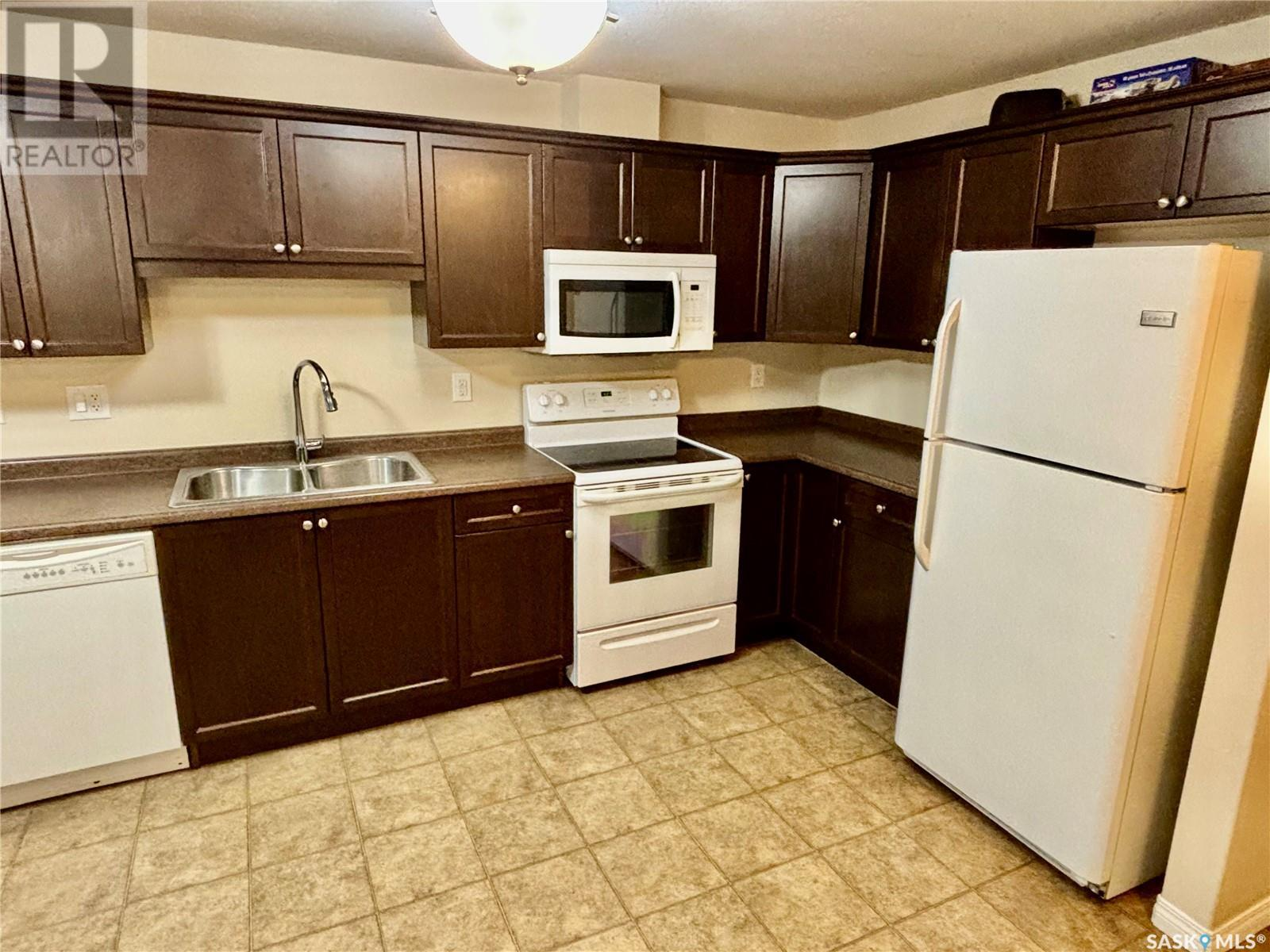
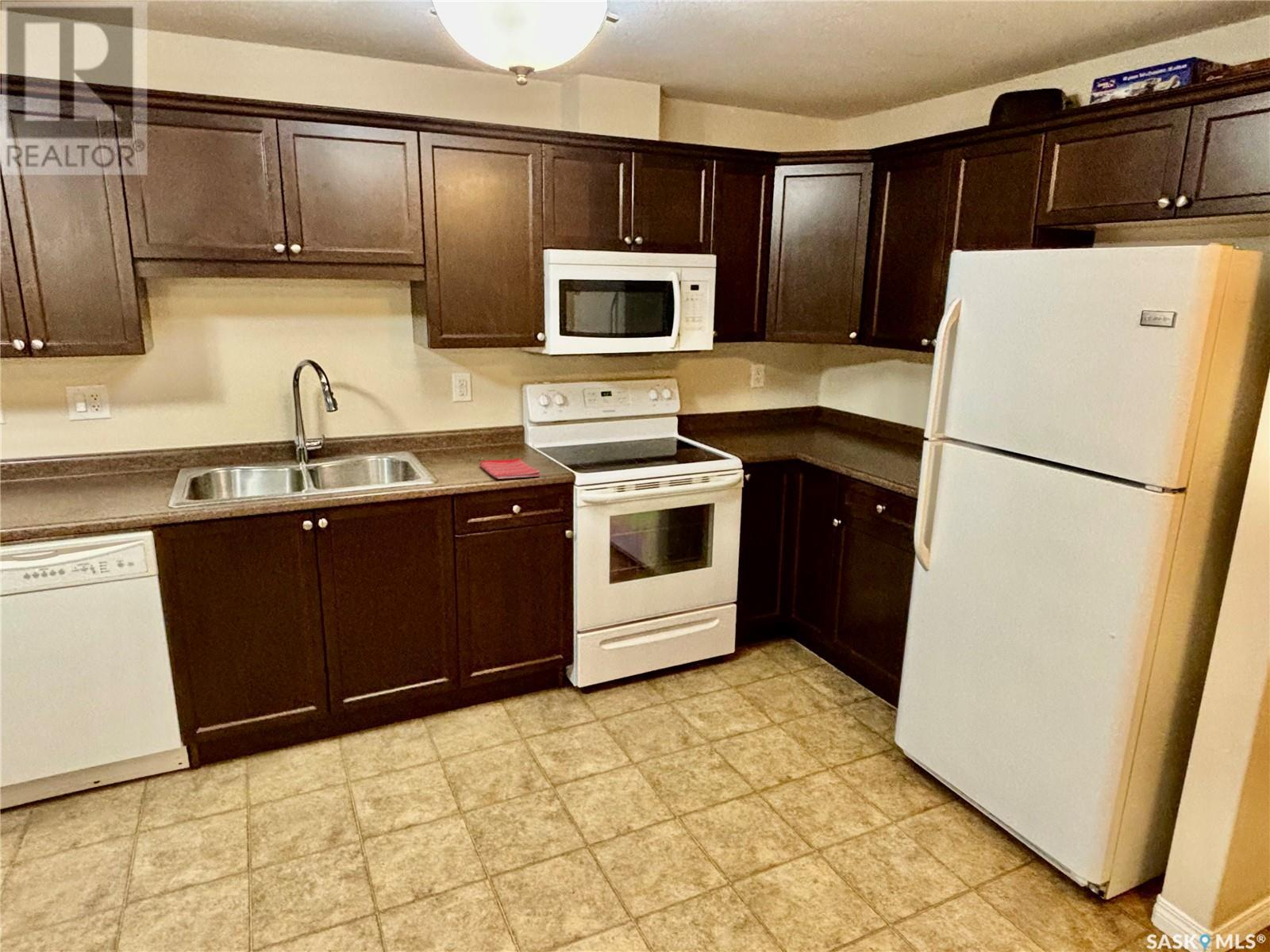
+ dish towel [479,457,541,480]
